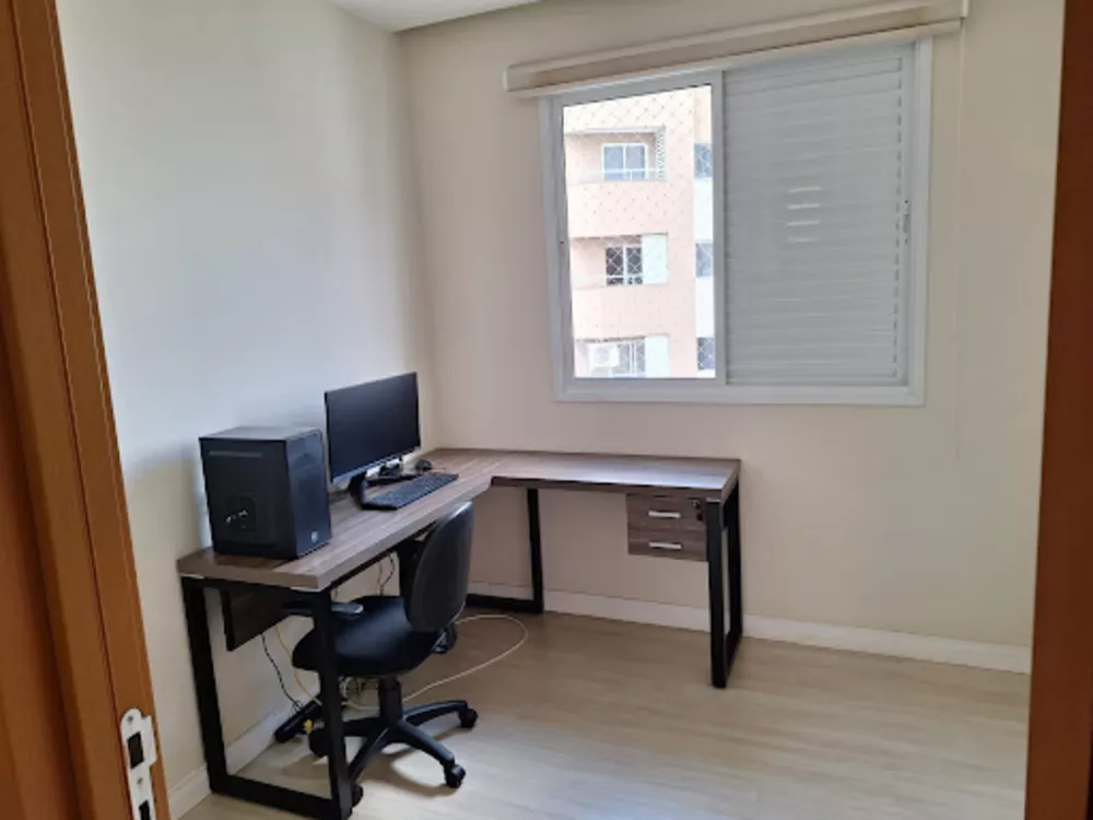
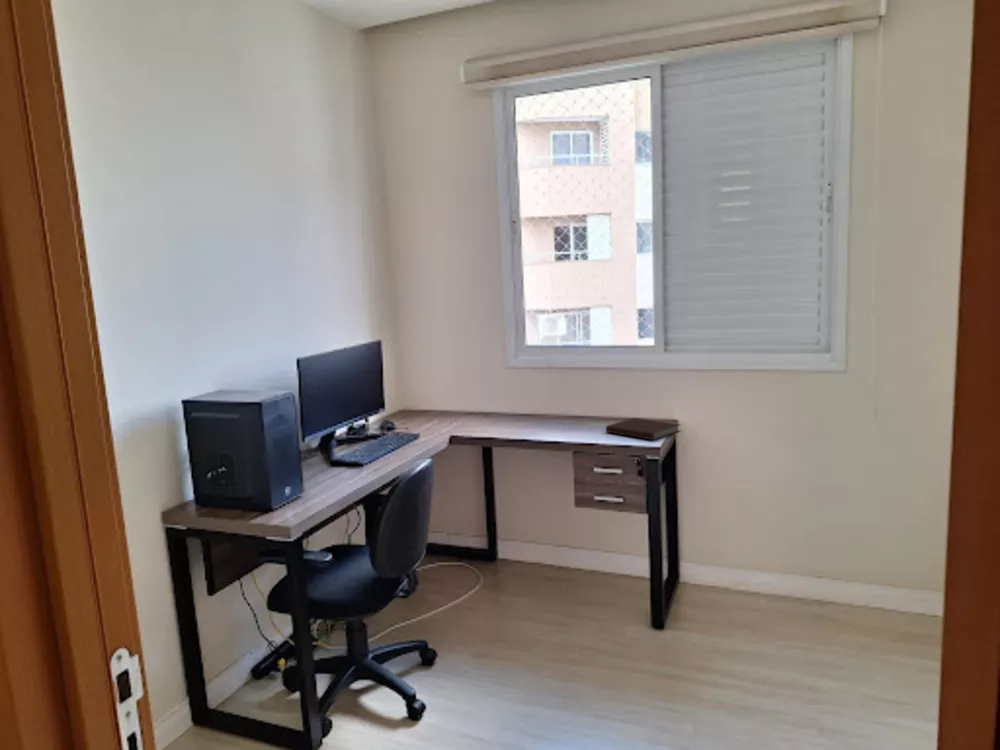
+ notebook [605,417,682,441]
